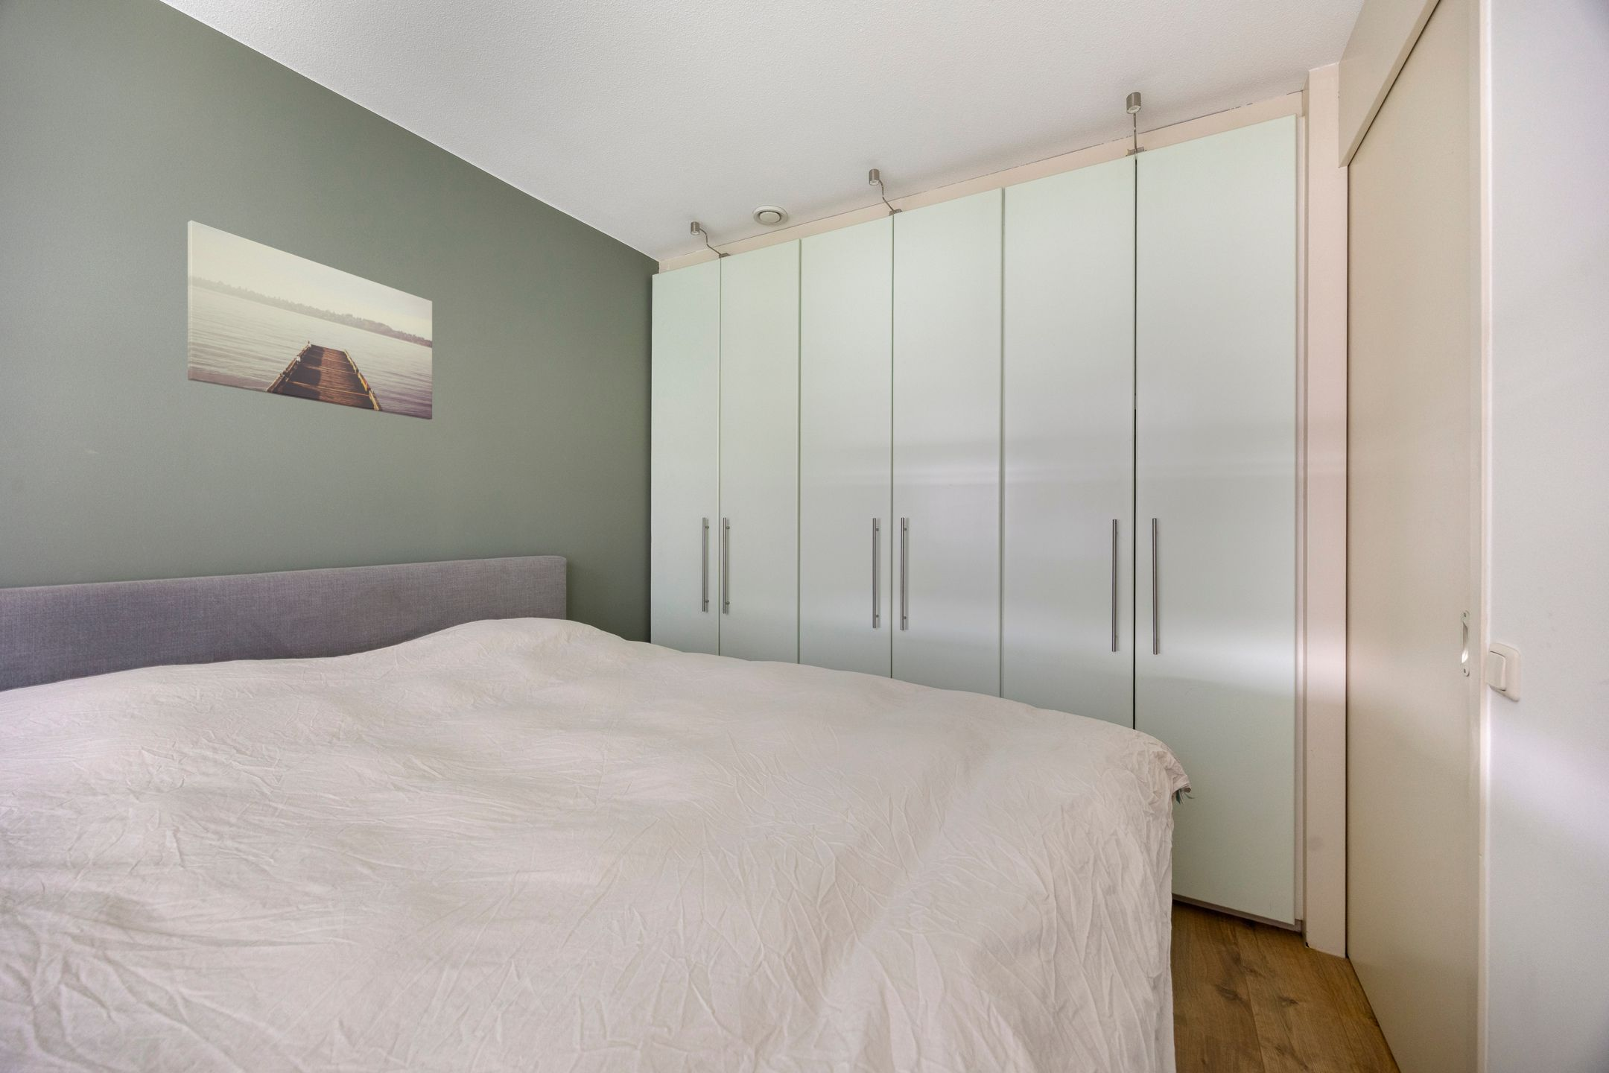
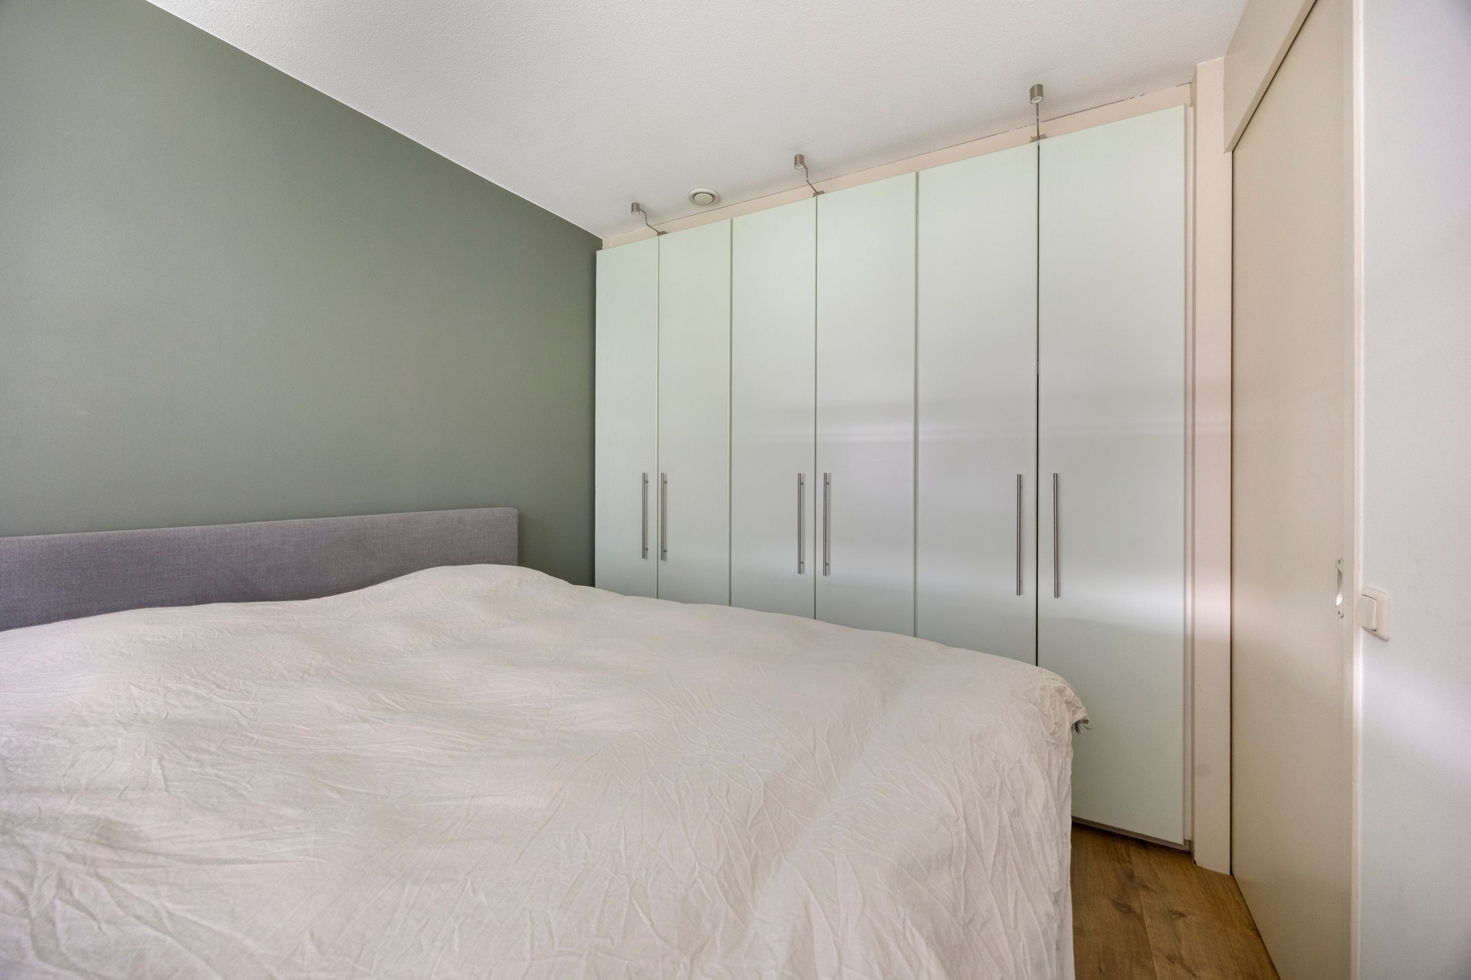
- wall art [187,220,433,420]
